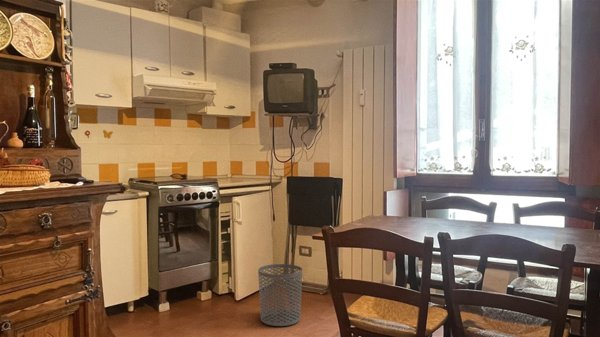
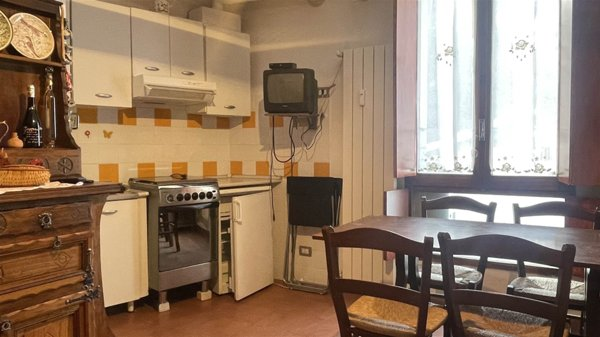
- waste bin [257,263,303,327]
